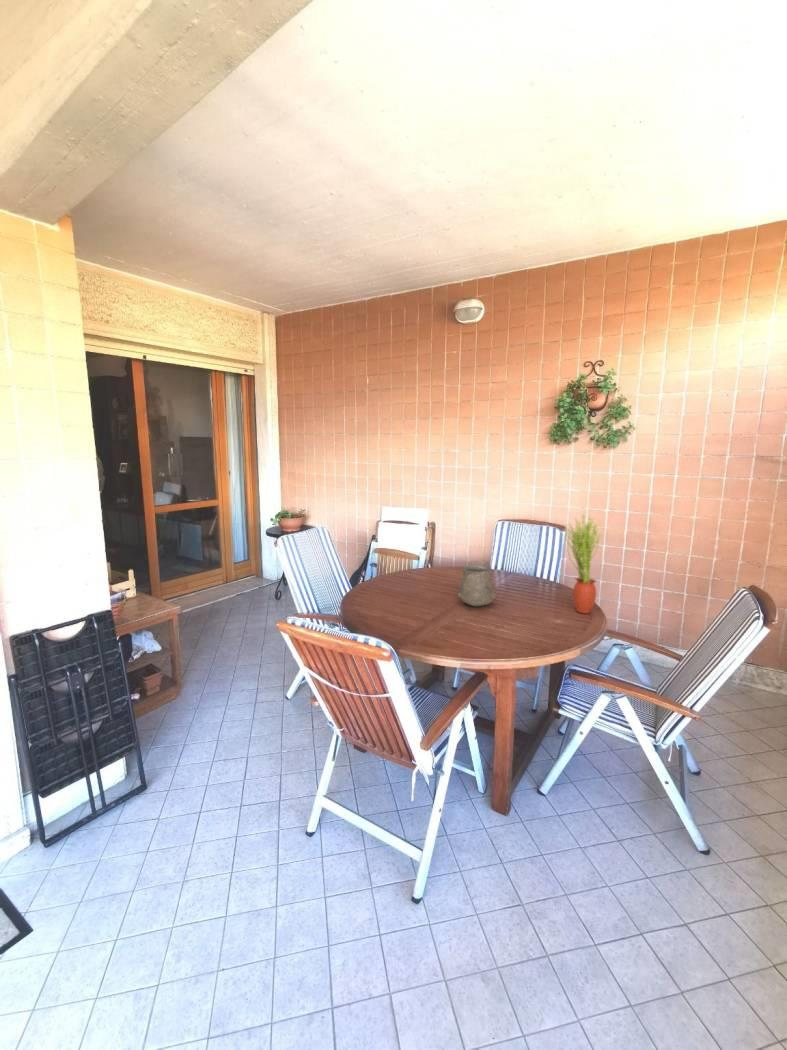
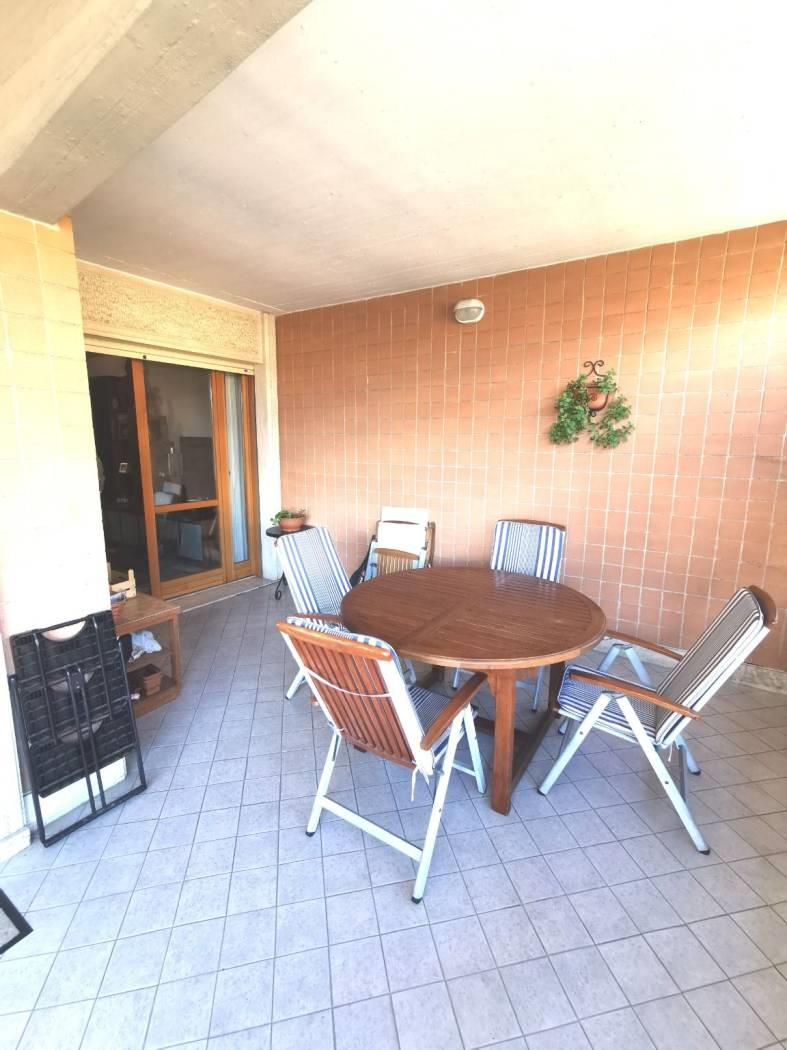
- potted plant [563,513,604,614]
- ceramic cup [457,564,497,607]
